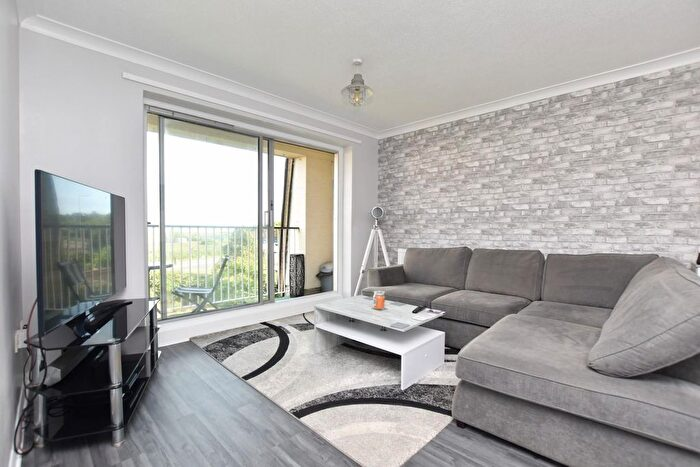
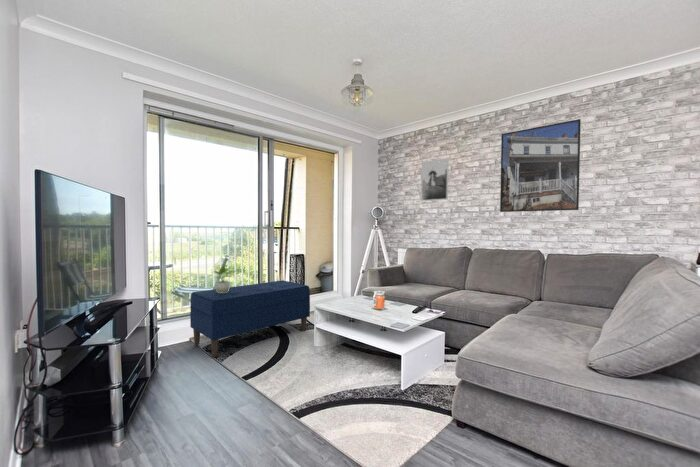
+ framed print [499,118,582,213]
+ potted plant [212,265,237,293]
+ bench [189,279,311,358]
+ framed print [420,157,450,202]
